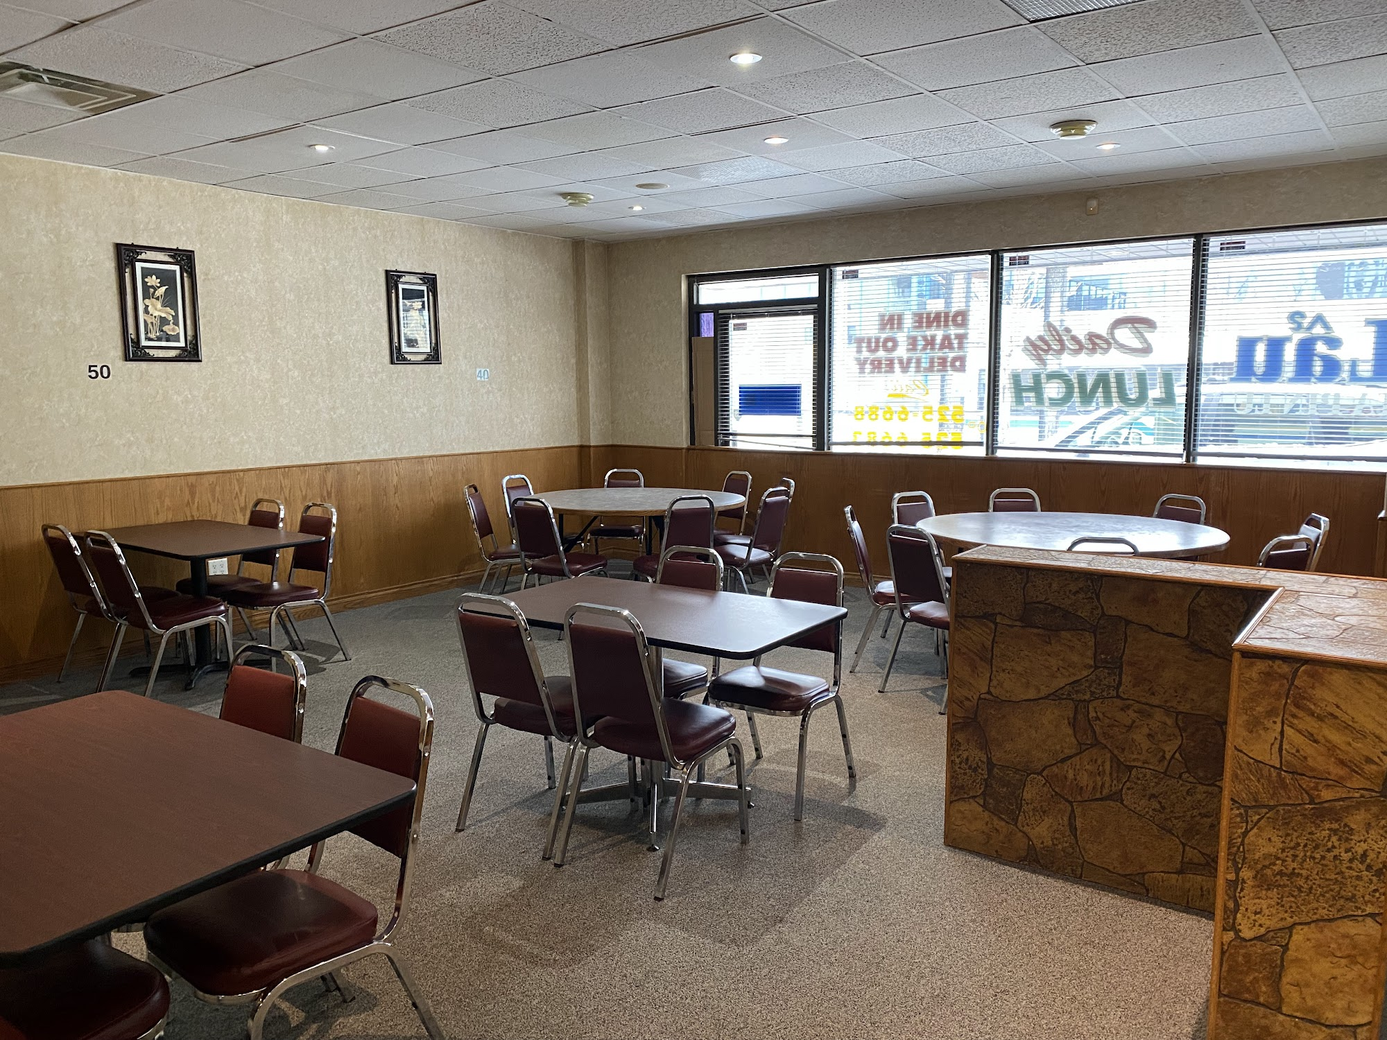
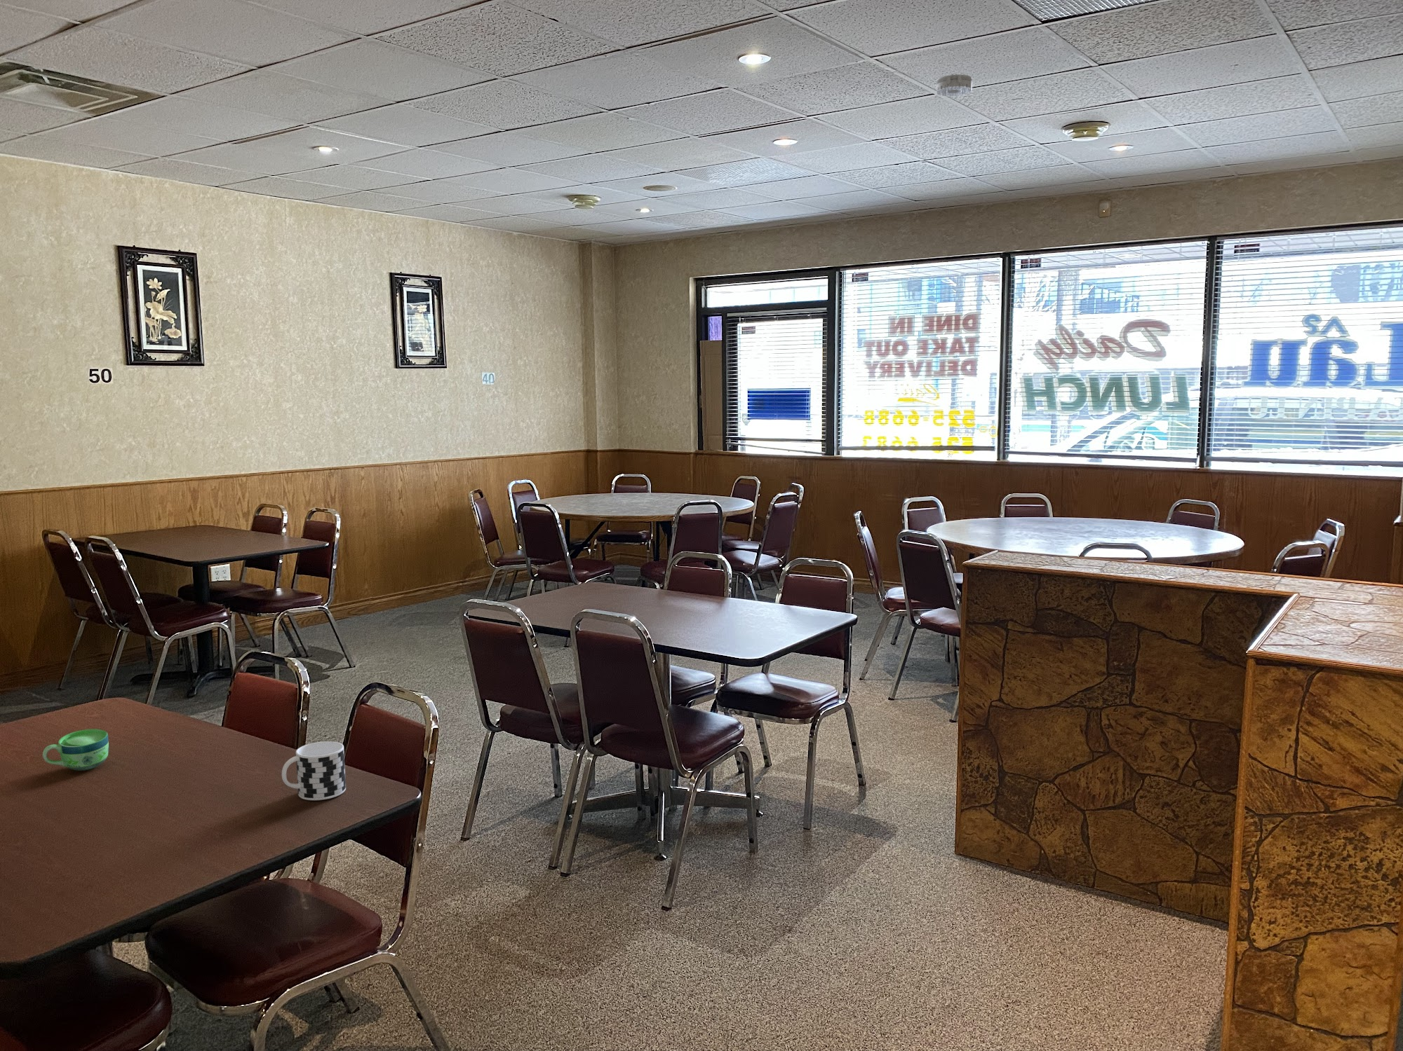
+ cup [42,728,109,772]
+ cup [282,741,347,800]
+ smoke detector [936,74,973,97]
